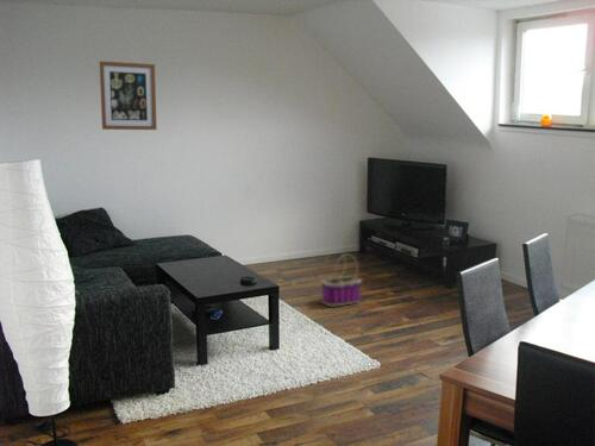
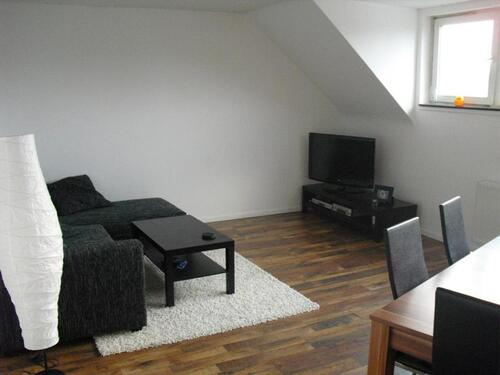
- basket [320,250,363,308]
- wall art [99,59,158,131]
